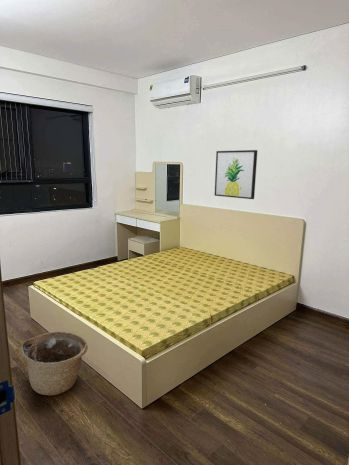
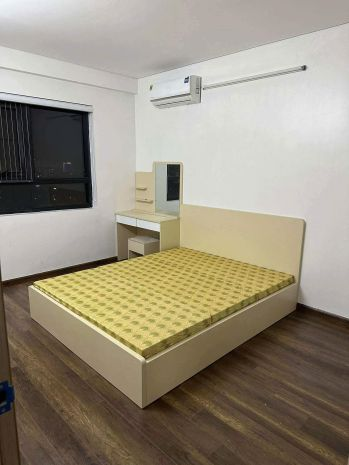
- wall art [214,149,258,200]
- basket [20,330,89,396]
